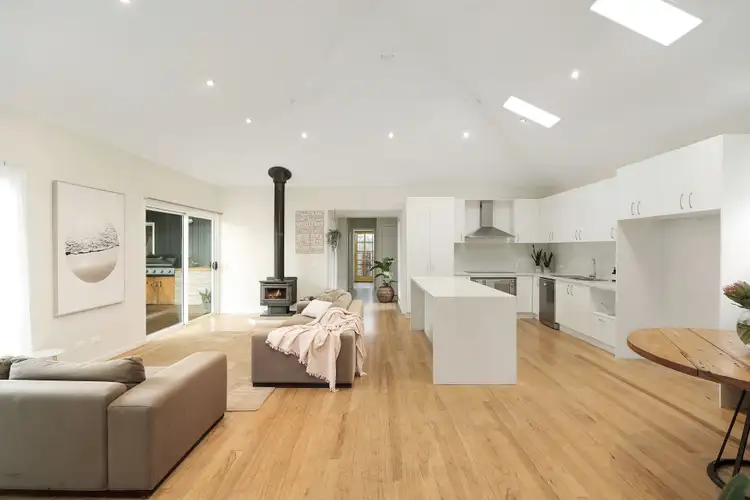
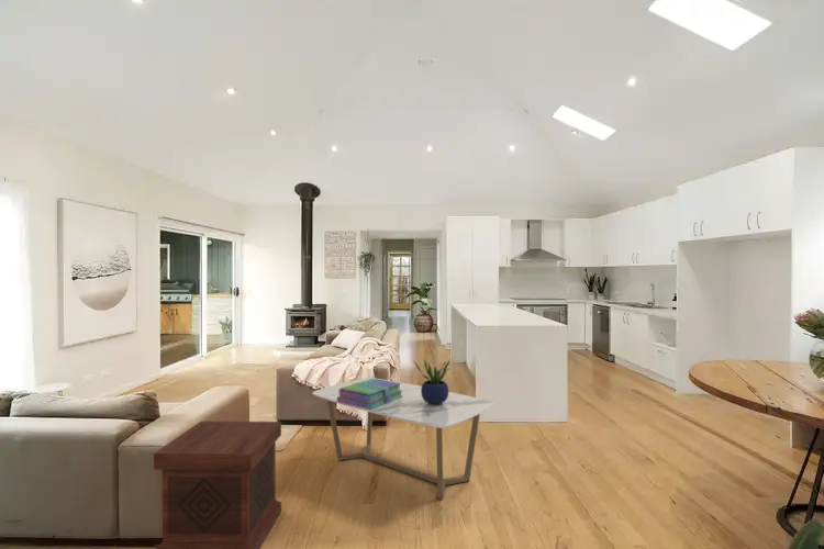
+ coffee table [311,377,495,501]
+ potted plant [412,358,452,404]
+ stack of books [337,378,402,410]
+ side table [153,421,282,549]
